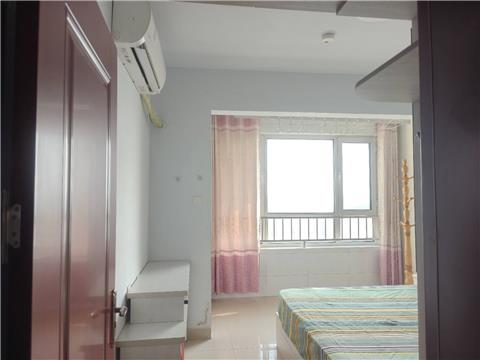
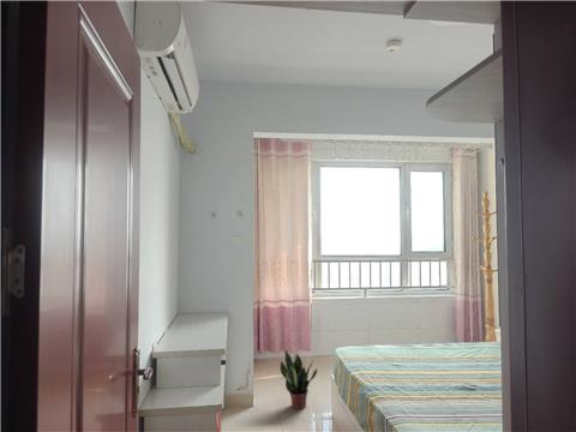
+ potted plant [278,349,318,410]
